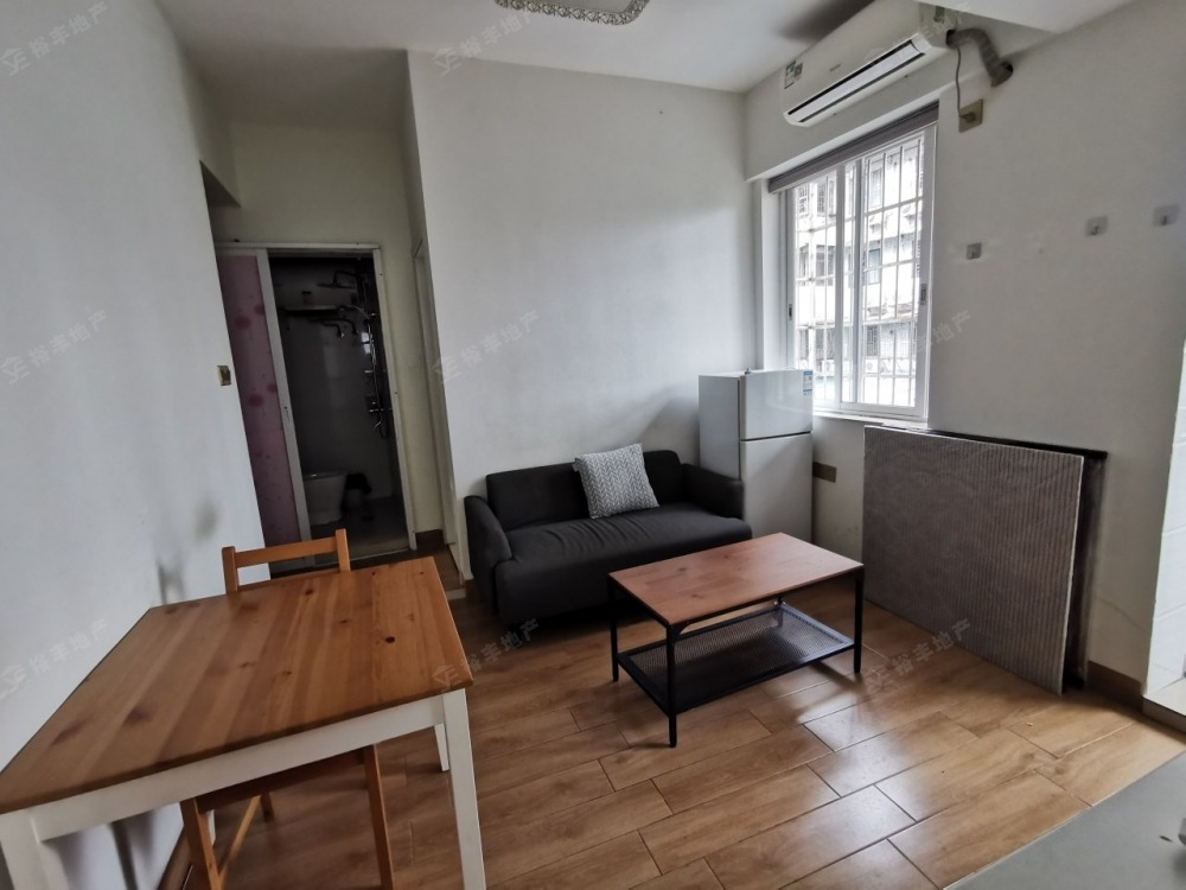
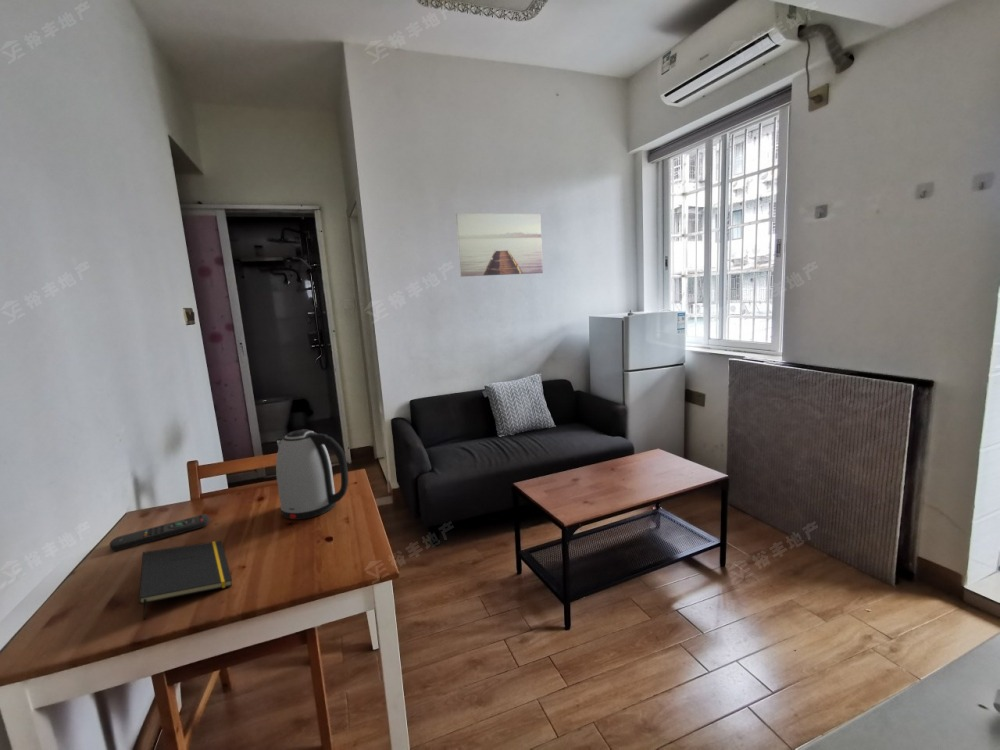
+ remote control [108,513,210,552]
+ kettle [275,428,349,521]
+ notepad [138,540,233,620]
+ wall art [455,212,544,278]
